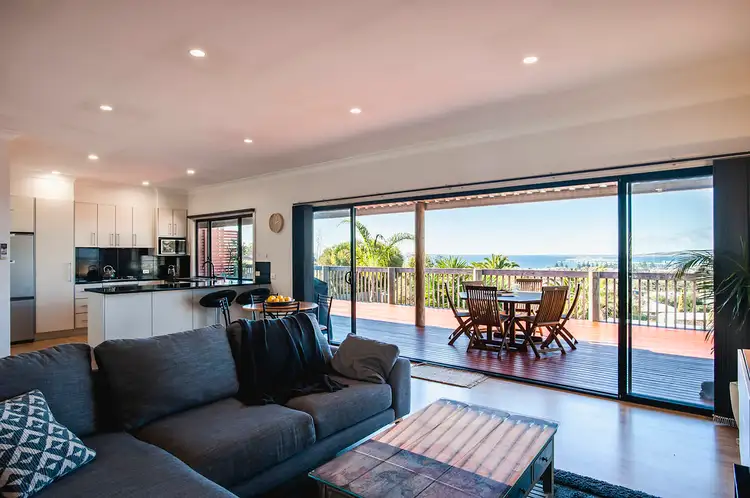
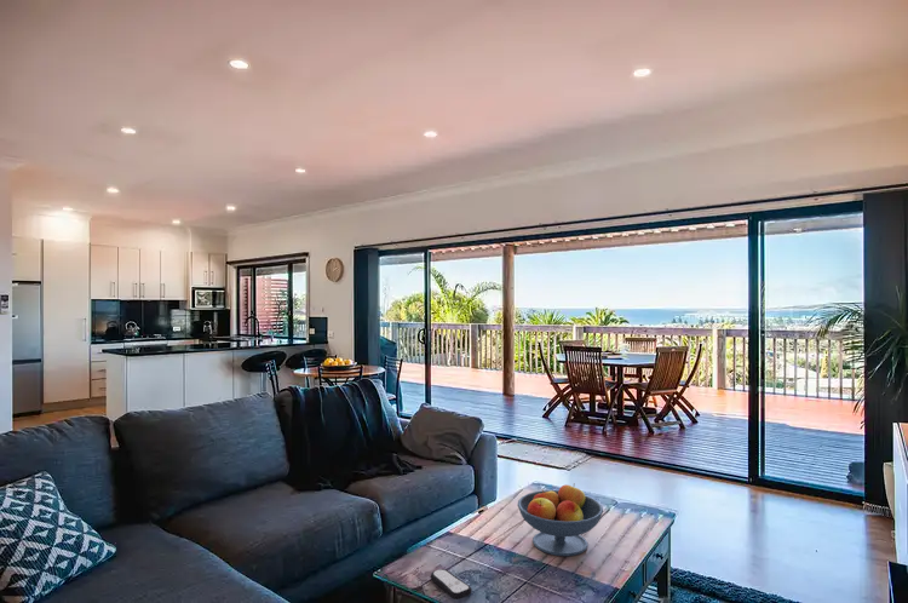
+ remote control [430,568,473,601]
+ fruit bowl [516,482,604,557]
